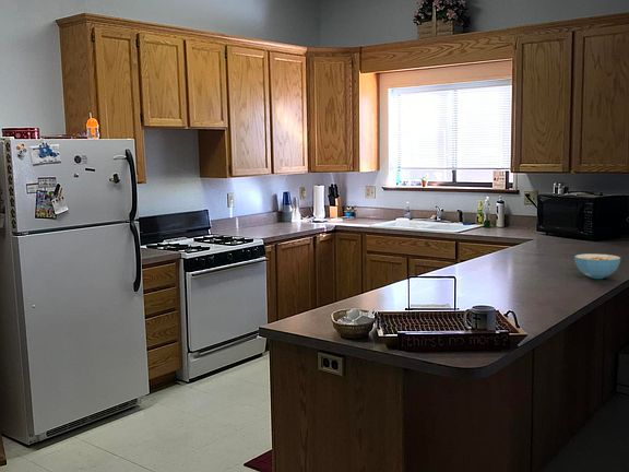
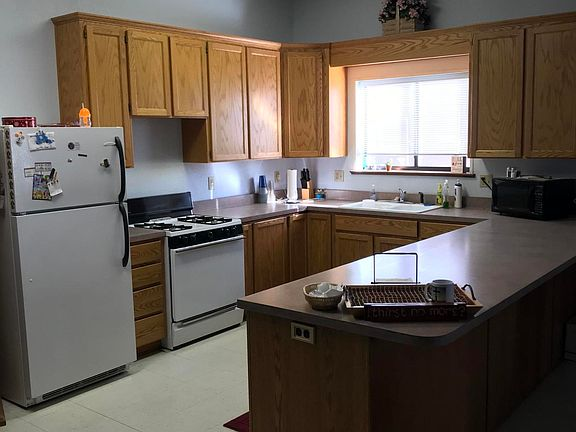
- cereal bowl [573,252,621,280]
